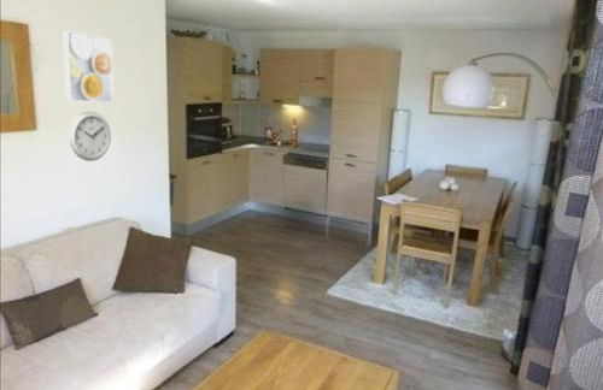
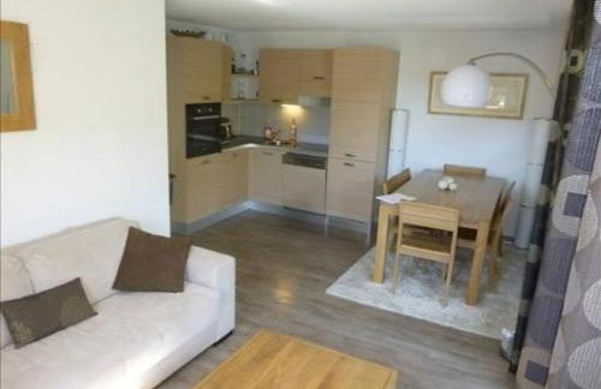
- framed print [62,30,115,104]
- wall clock [68,111,112,162]
